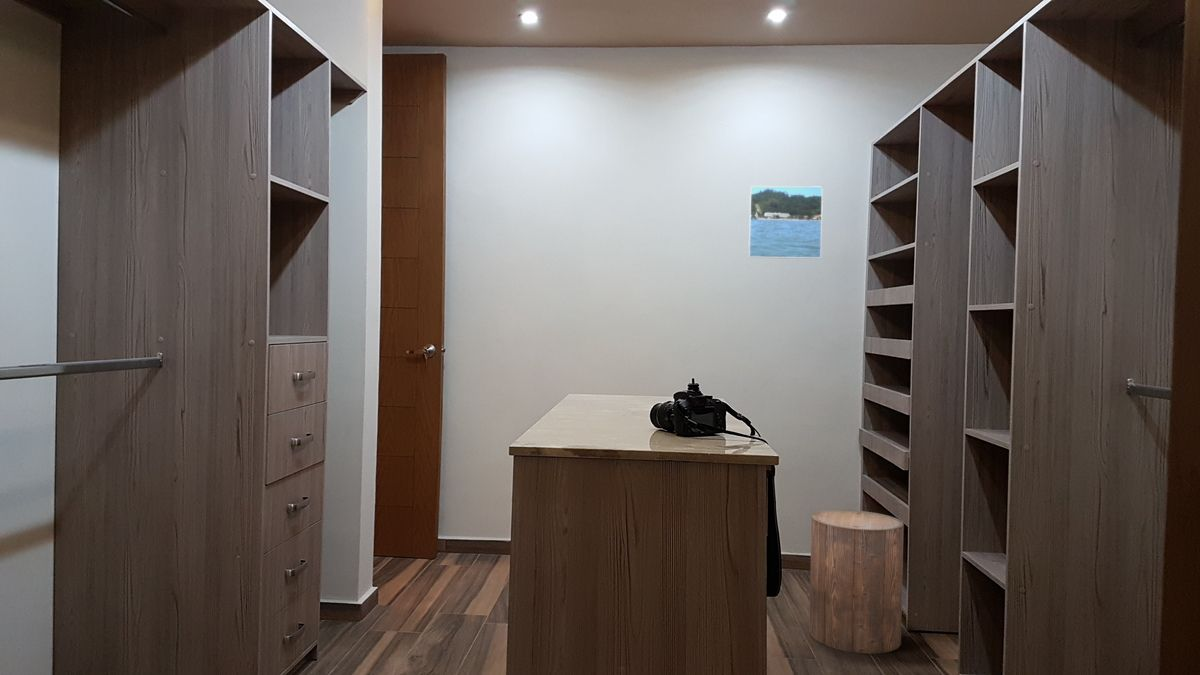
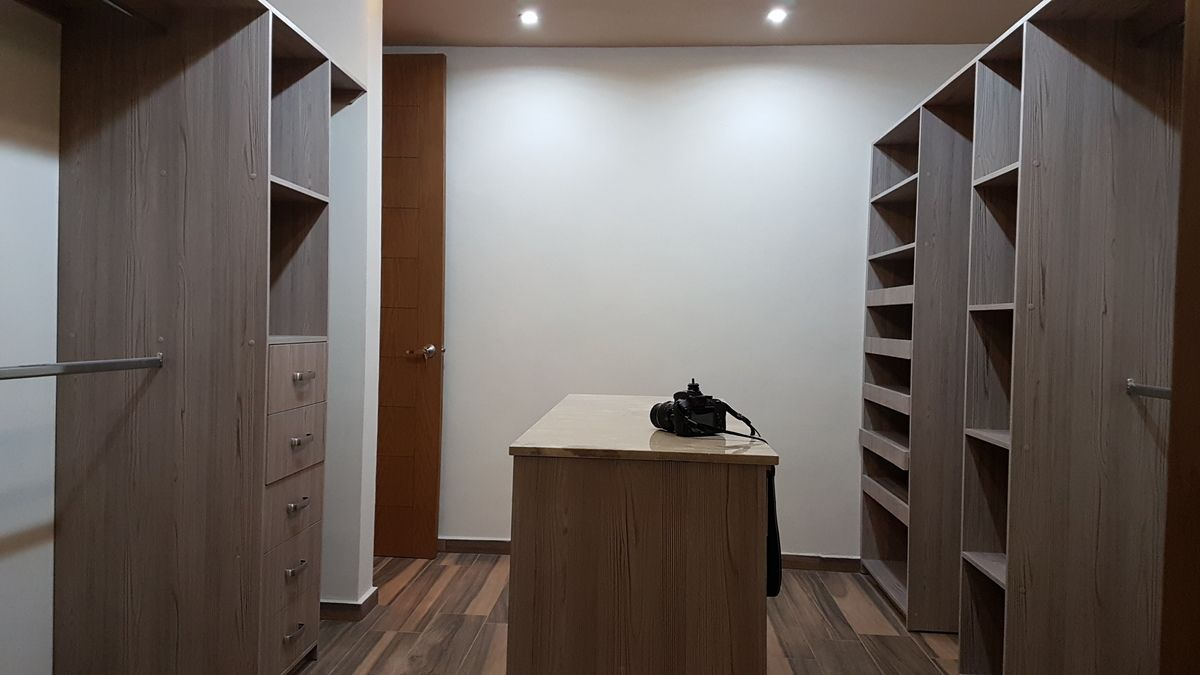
- stool [808,509,905,655]
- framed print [747,185,824,260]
